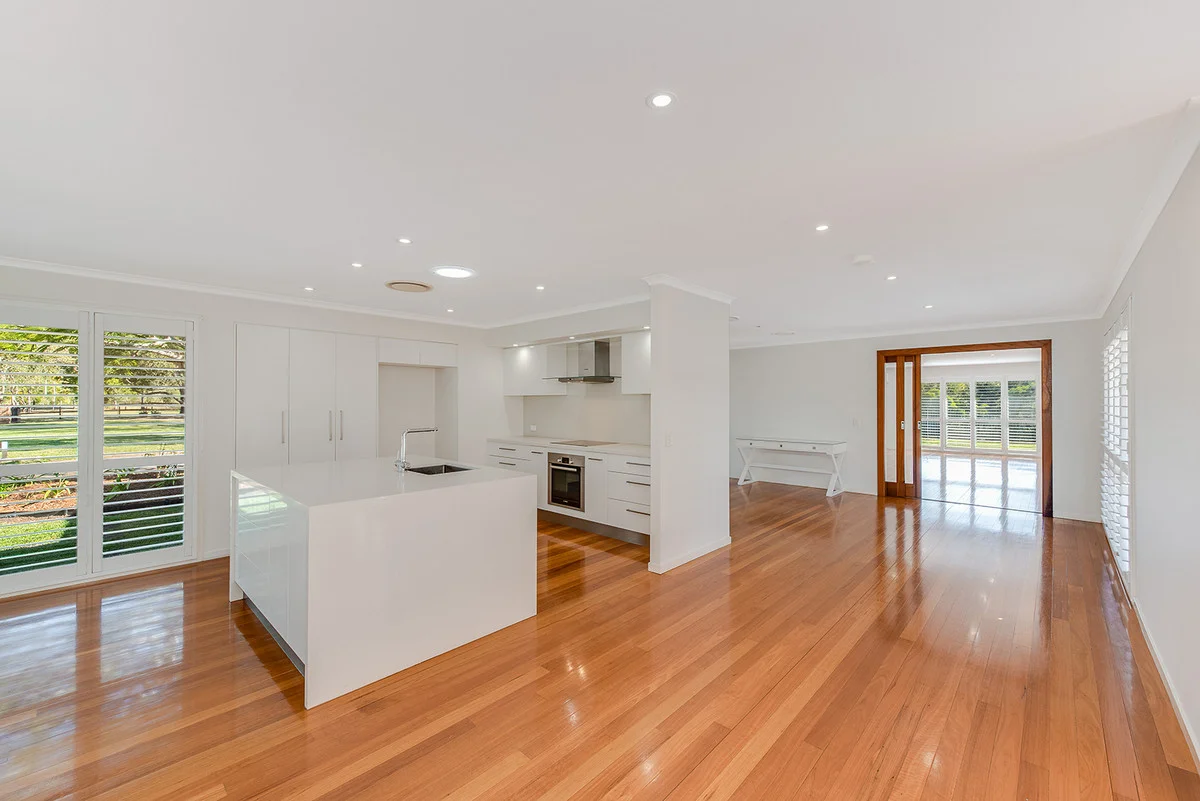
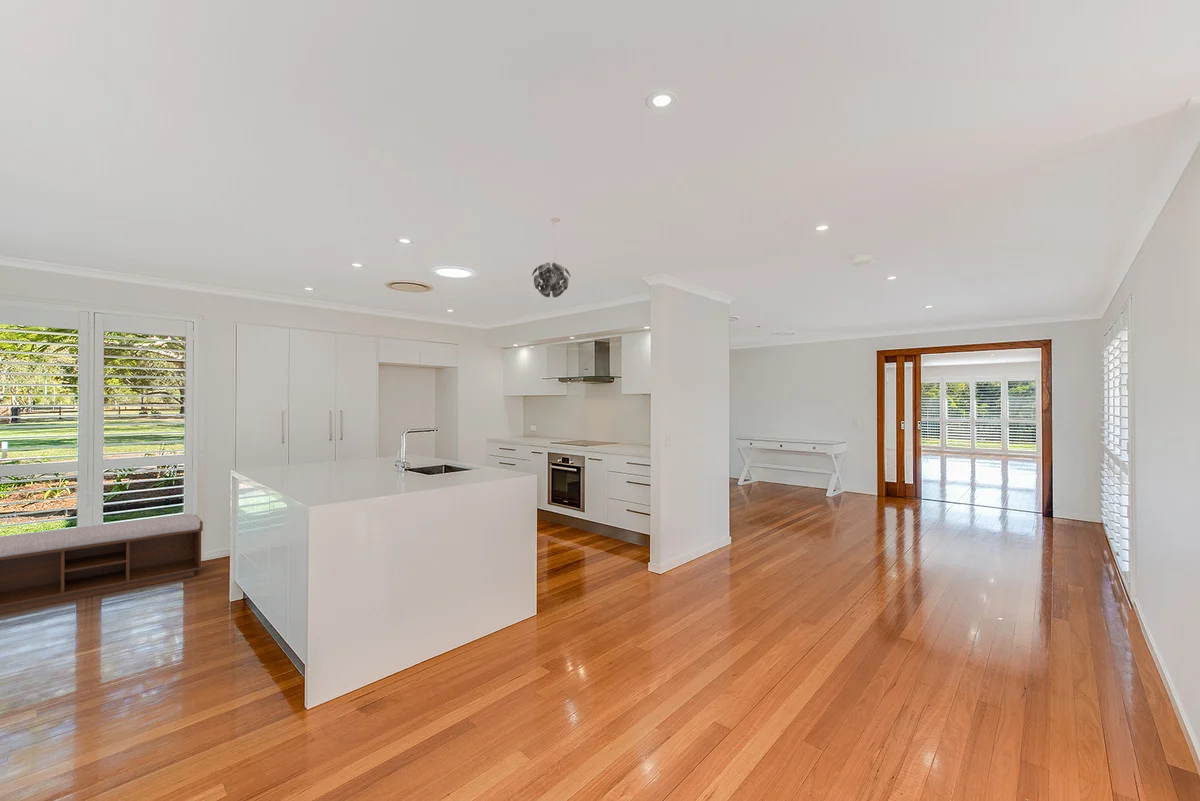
+ bench [0,513,204,615]
+ pendant light [531,217,572,298]
